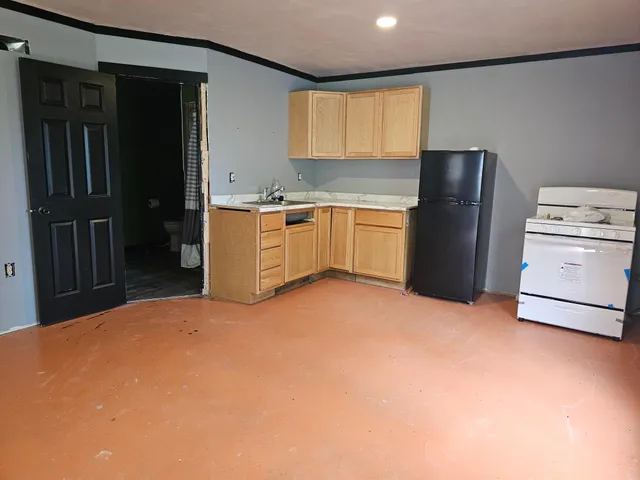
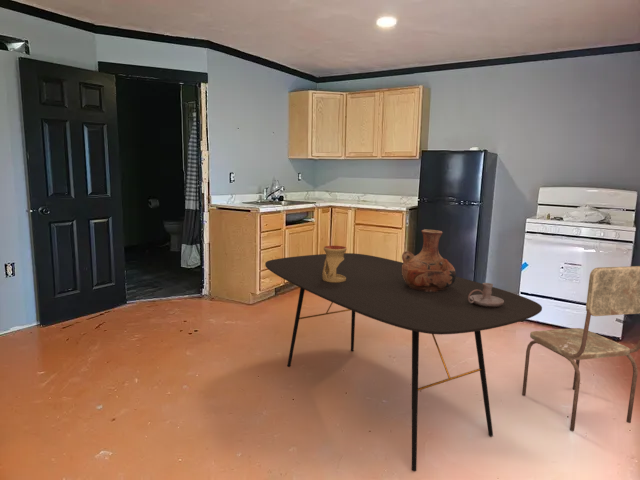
+ chair [521,265,640,432]
+ dining table [264,252,543,472]
+ candle holder [468,282,504,307]
+ oil burner [322,245,348,283]
+ vase [401,228,457,292]
